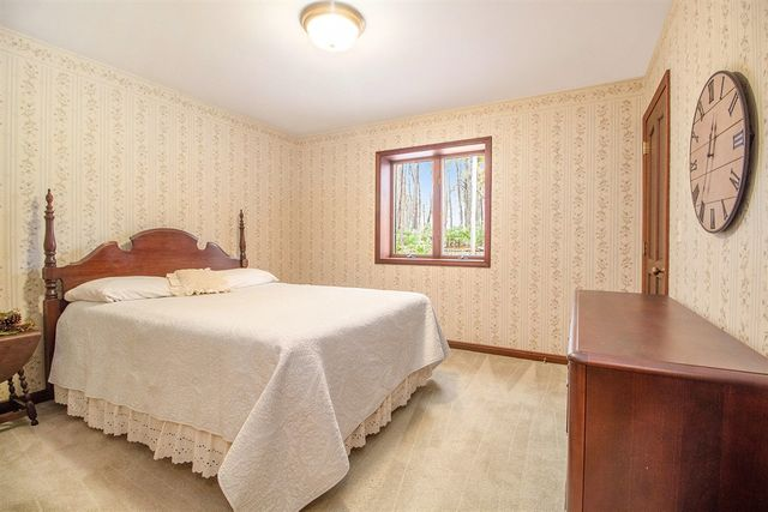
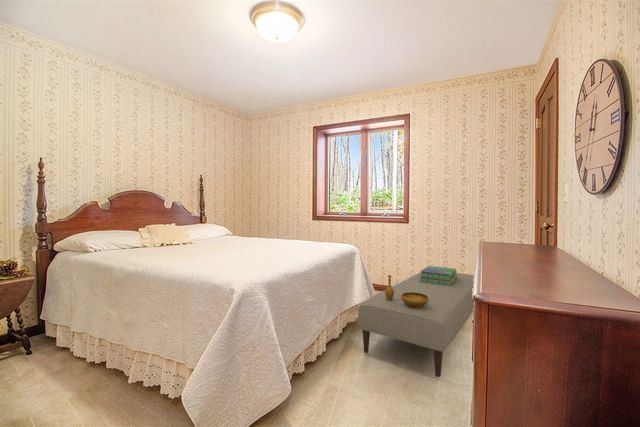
+ ottoman [357,272,474,378]
+ stack of books [419,265,457,285]
+ decorative bowl [384,274,429,308]
